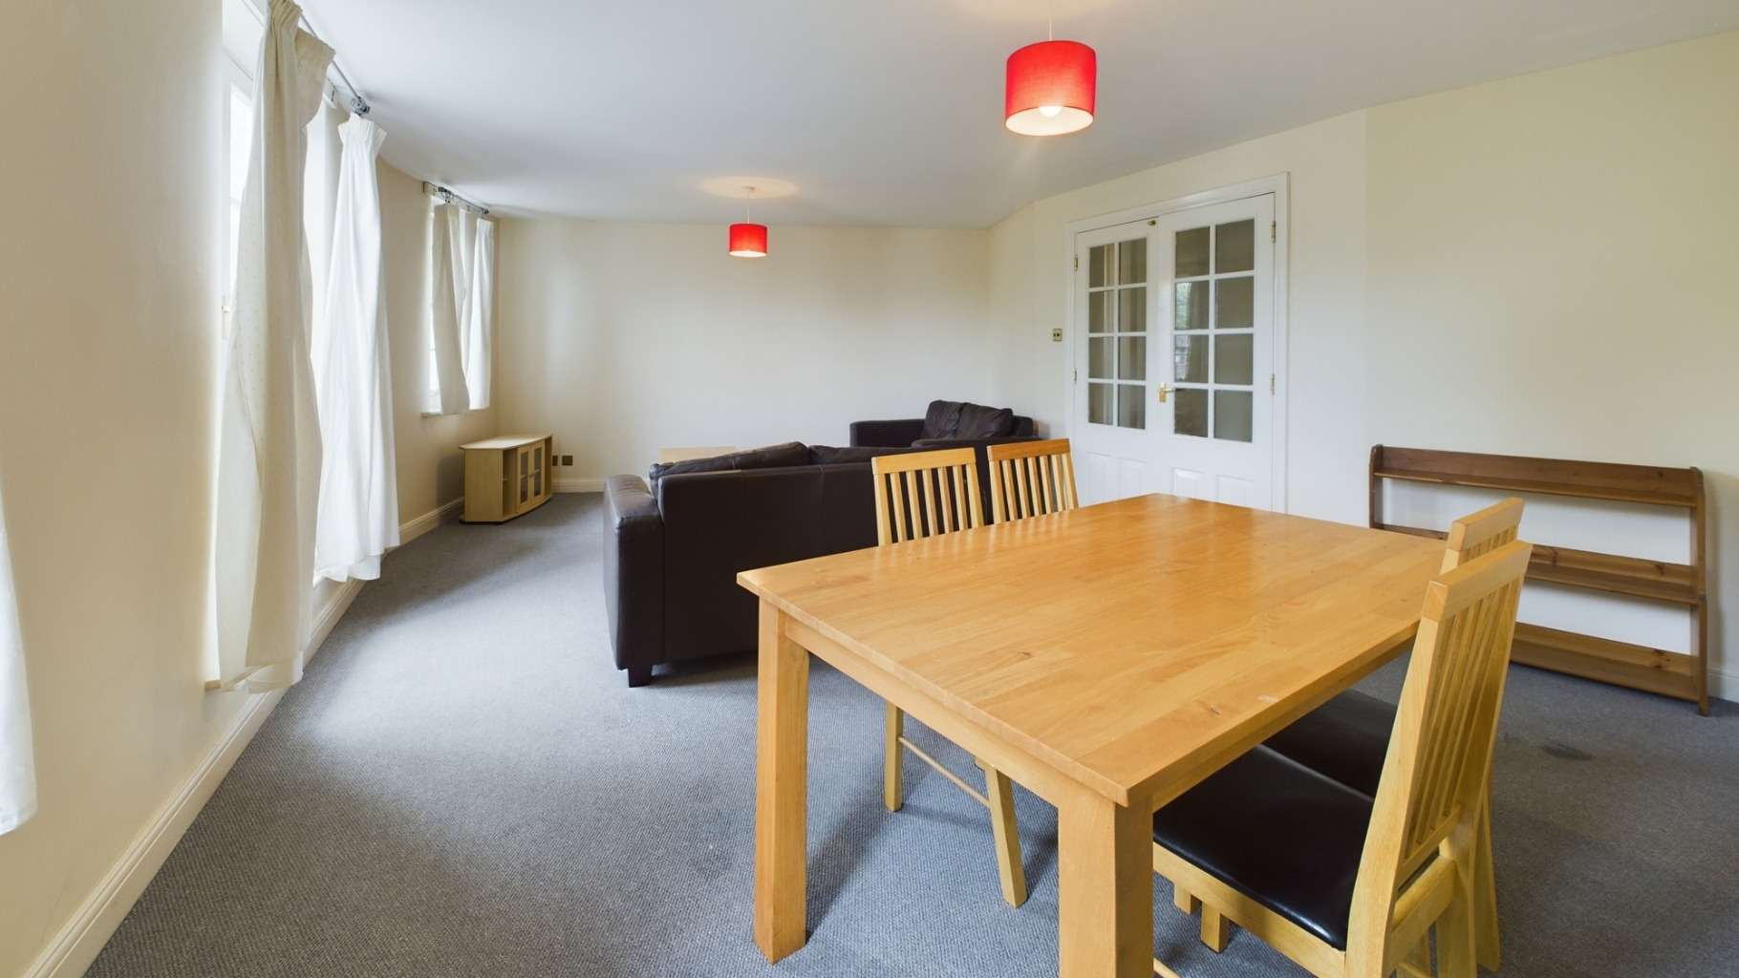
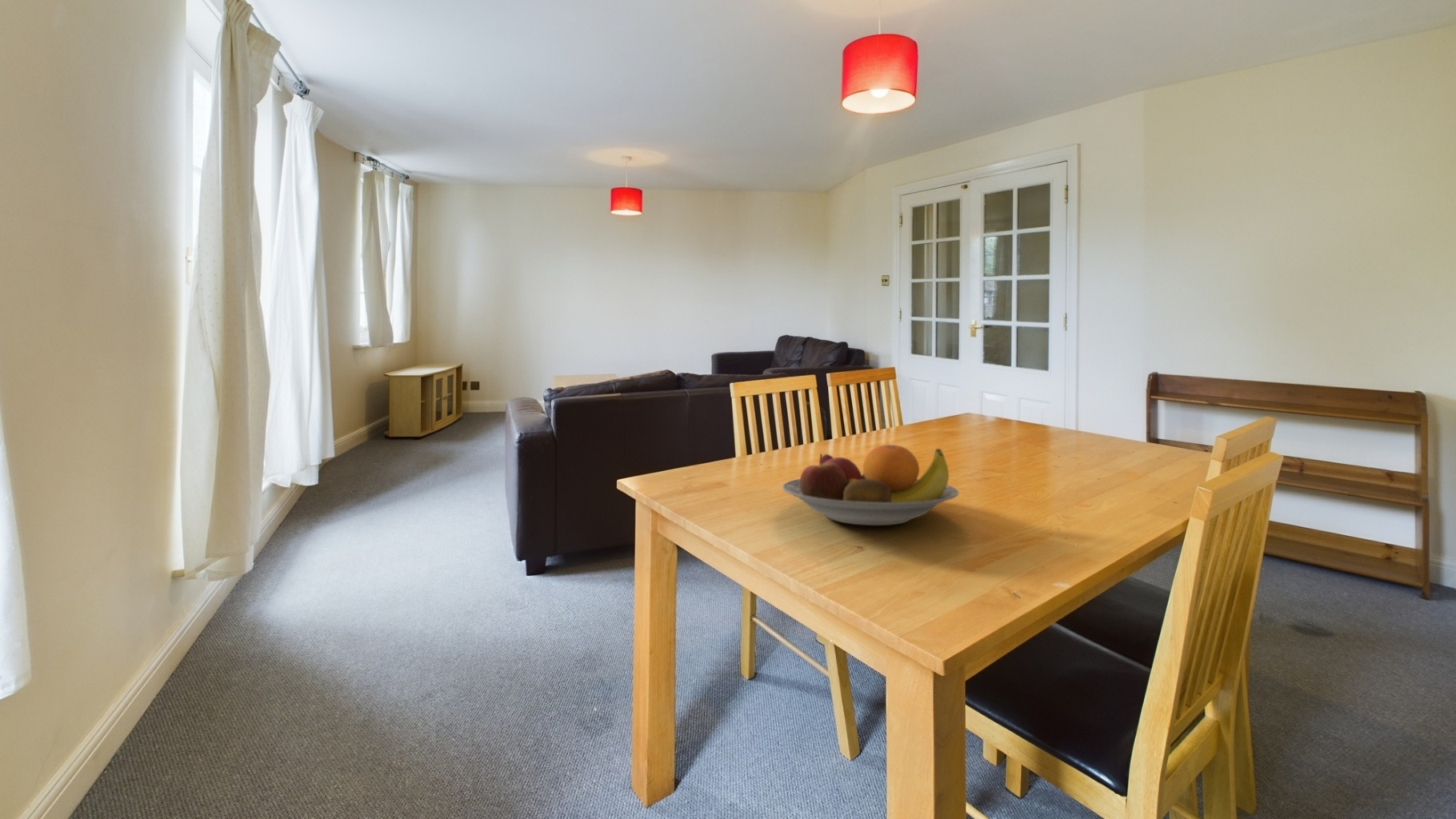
+ fruit bowl [782,444,960,526]
